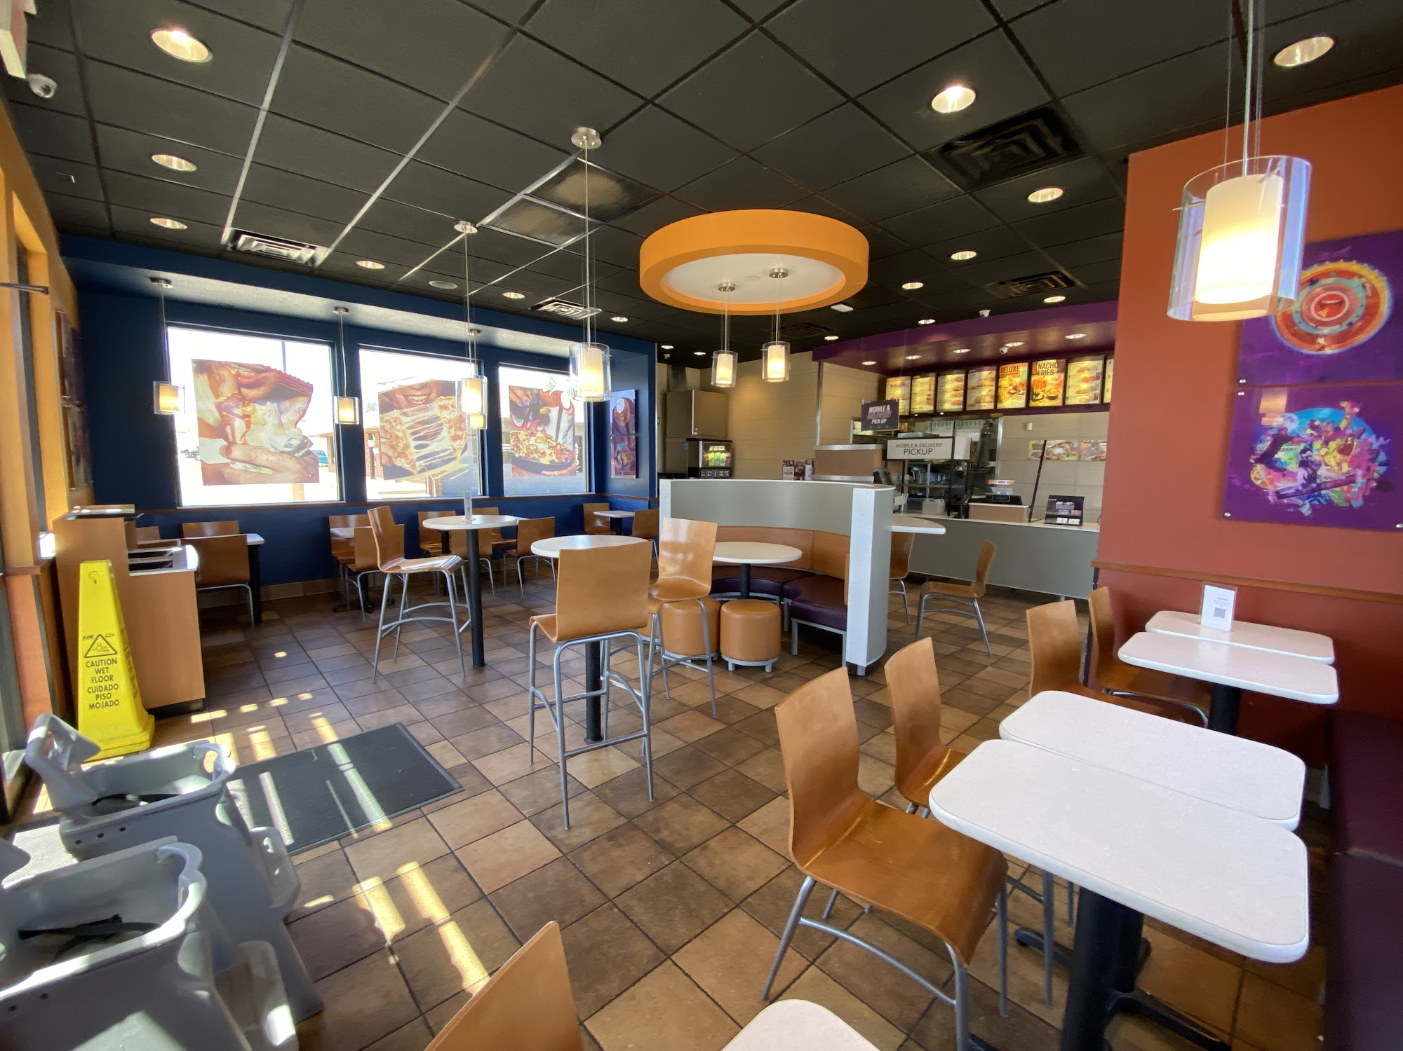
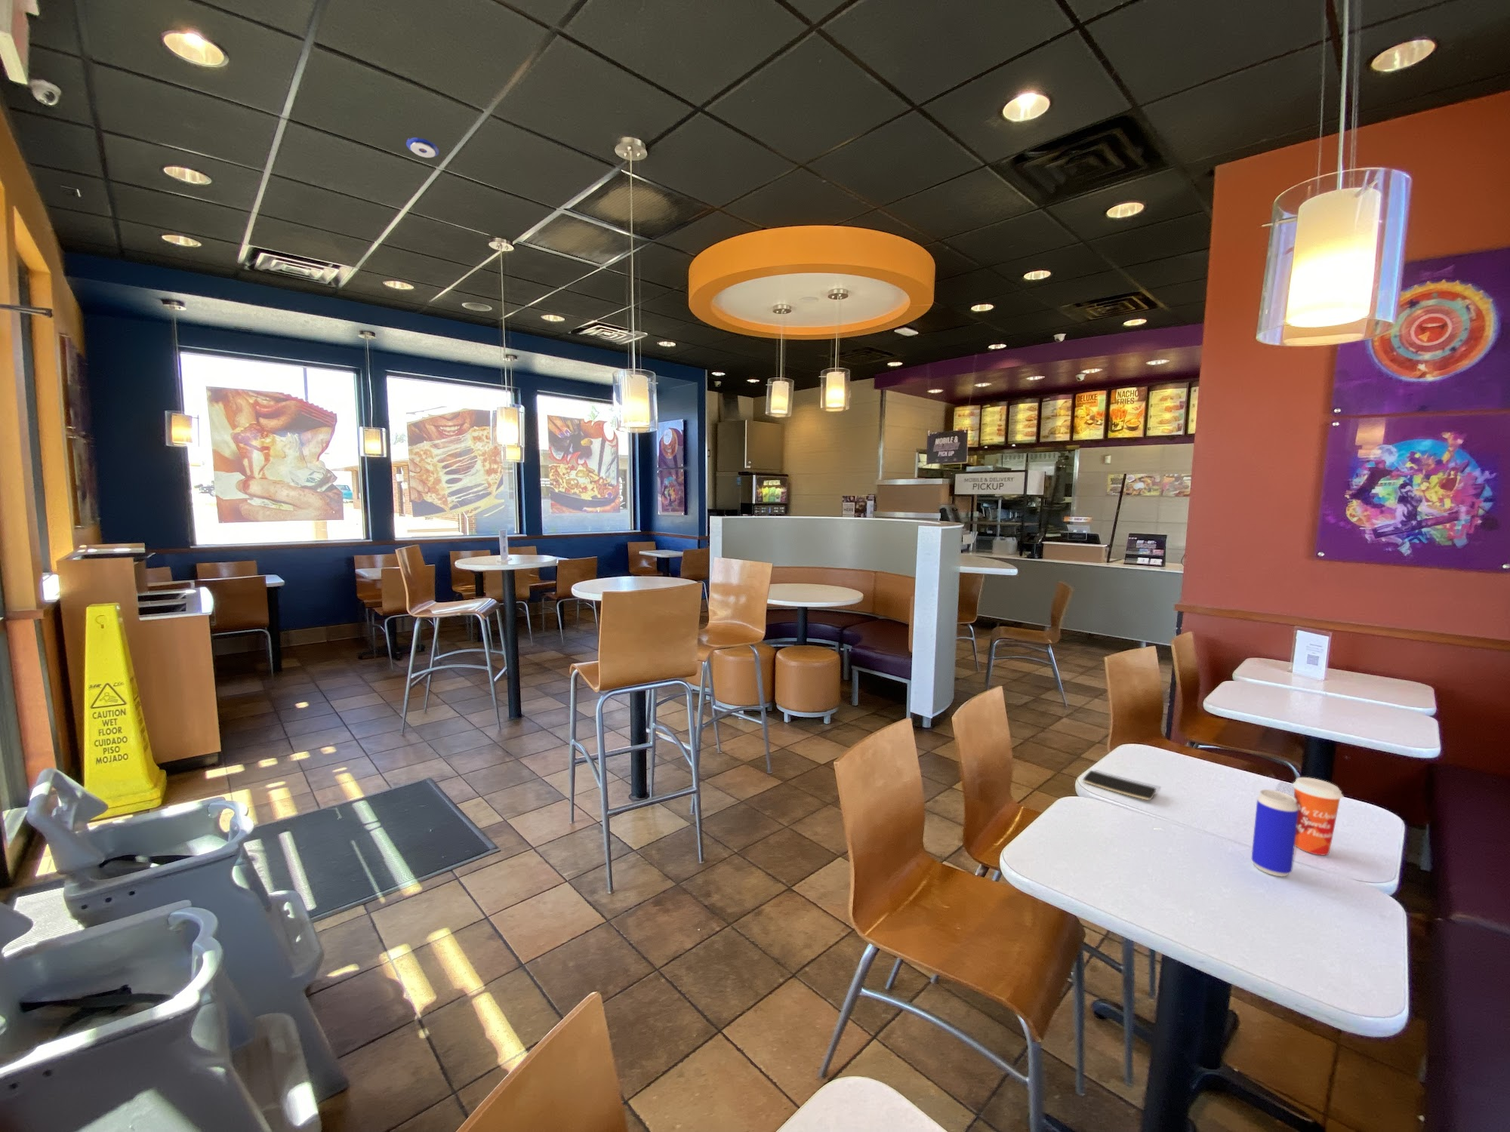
+ smartphone [1082,769,1157,800]
+ beverage can [1251,788,1298,876]
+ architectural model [405,137,440,158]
+ paper cup [1291,776,1344,856]
